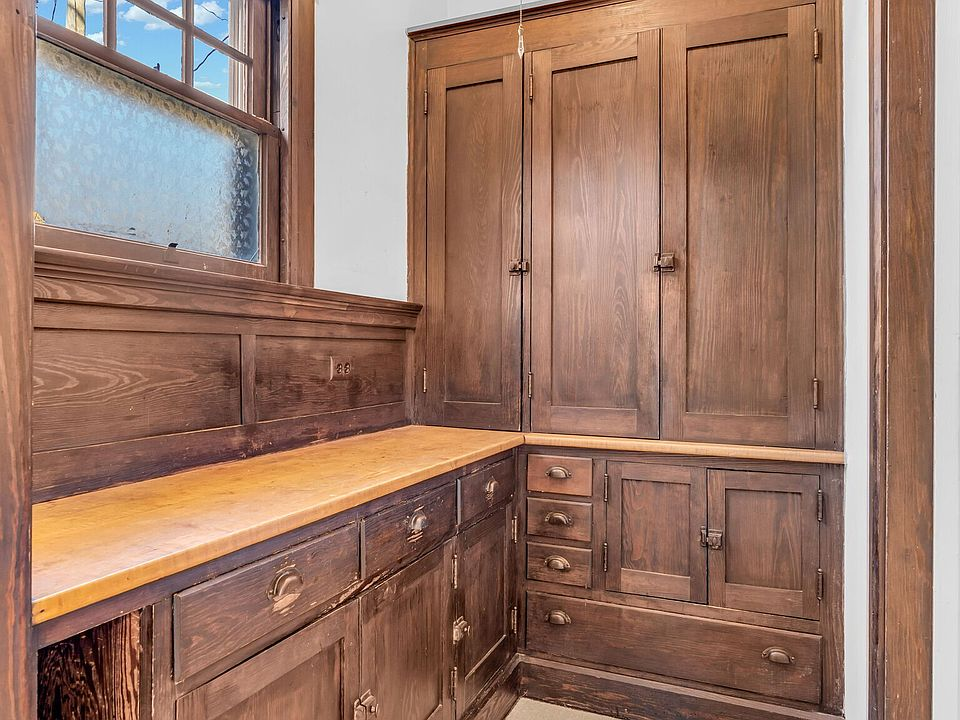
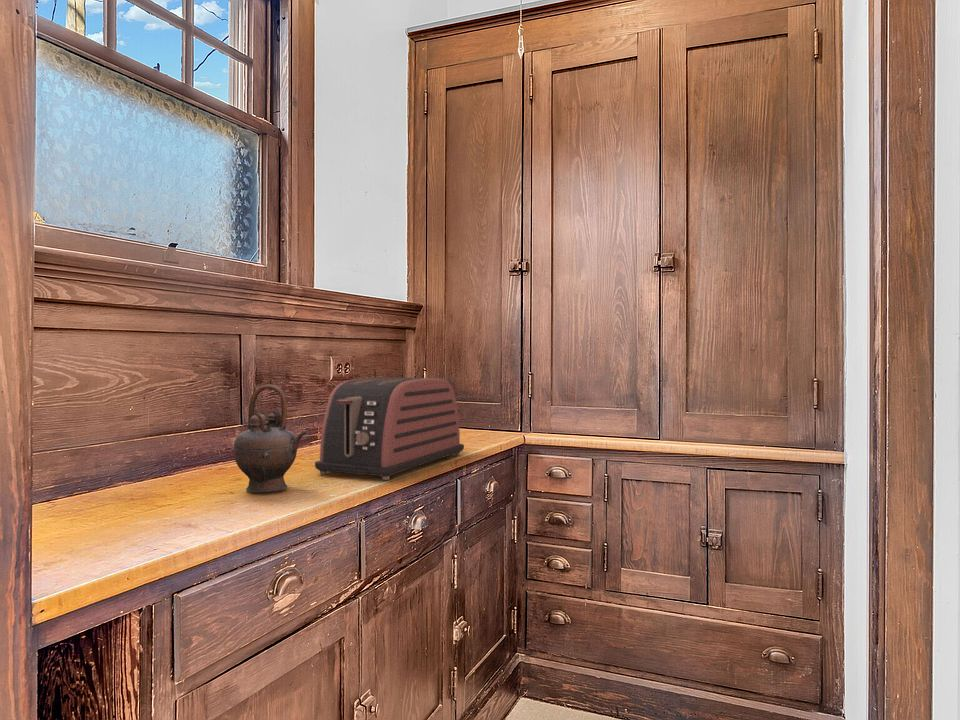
+ toaster [314,376,465,481]
+ teapot [233,384,308,494]
